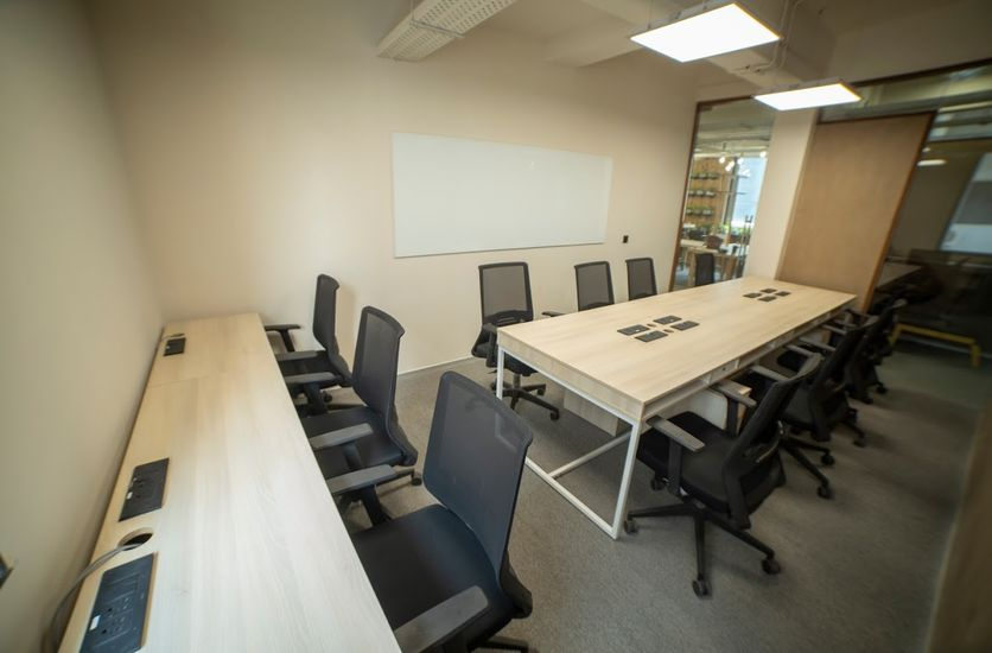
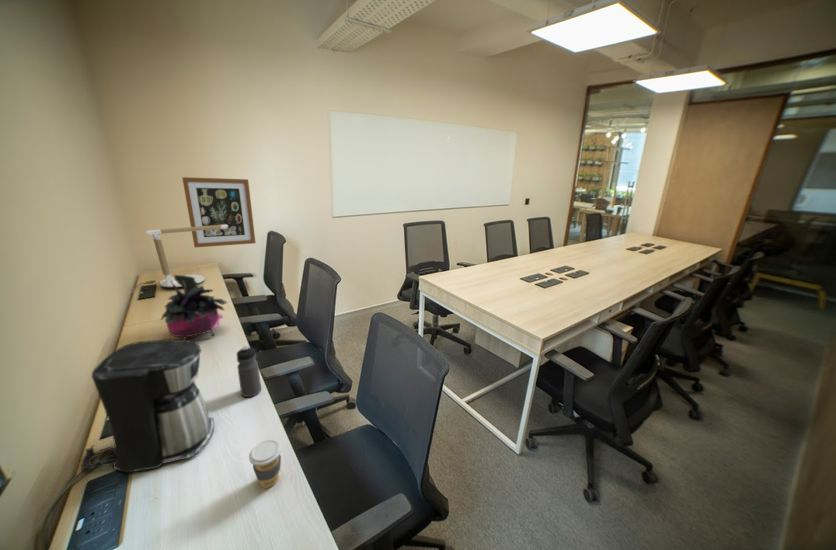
+ wall art [181,176,257,248]
+ water bottle [235,345,262,398]
+ desk lamp [144,224,228,288]
+ coffee maker [80,338,215,473]
+ potted plant [159,274,228,340]
+ coffee cup [248,439,283,489]
